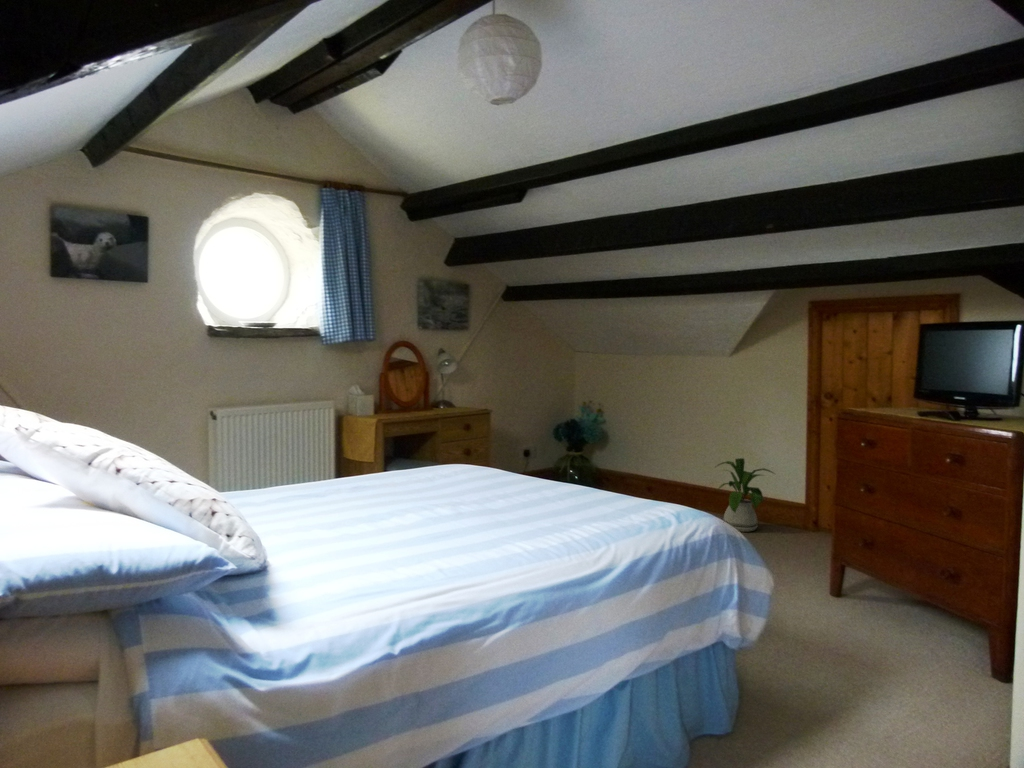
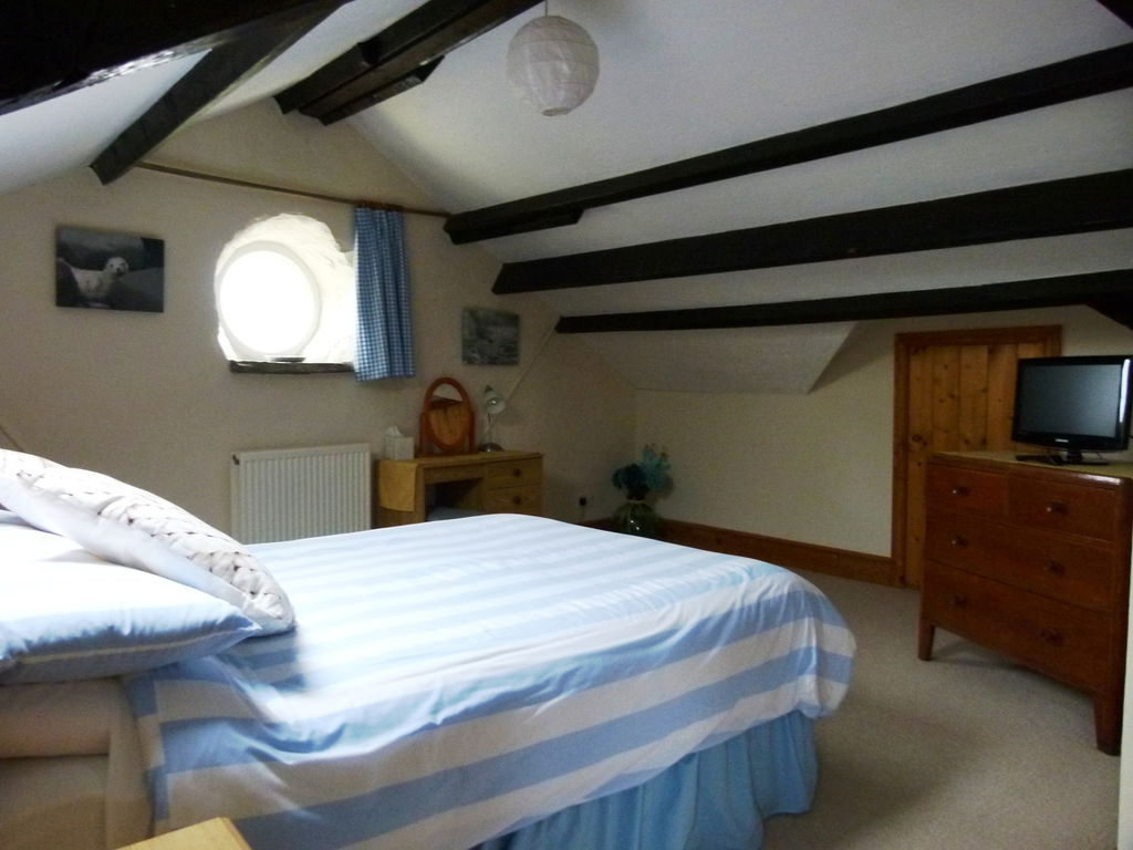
- house plant [713,457,776,533]
